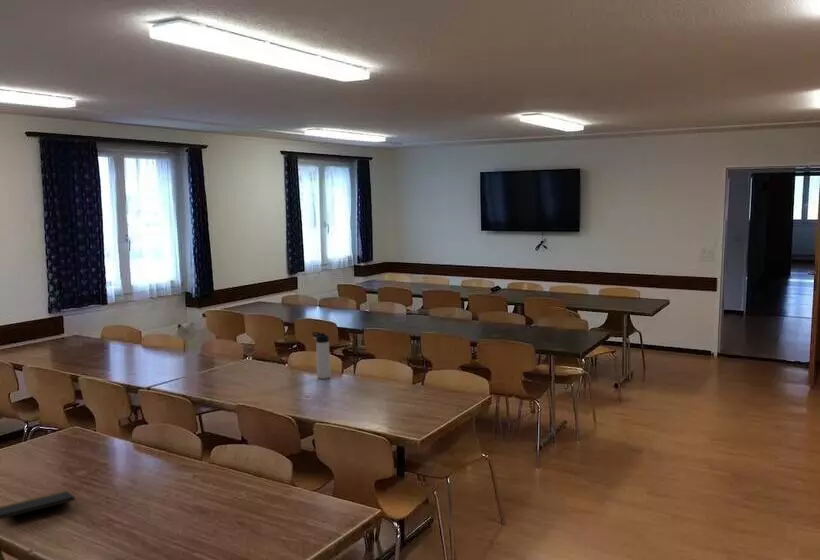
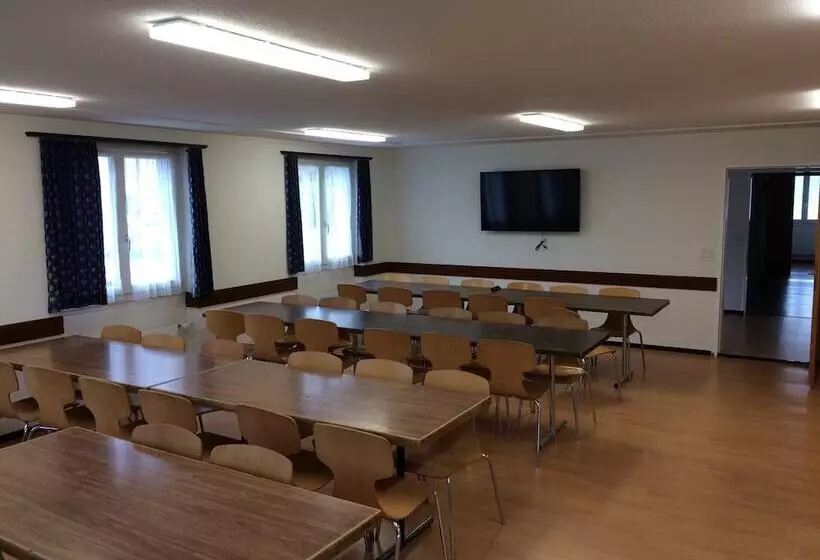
- notepad [0,490,78,520]
- thermos bottle [311,331,331,380]
